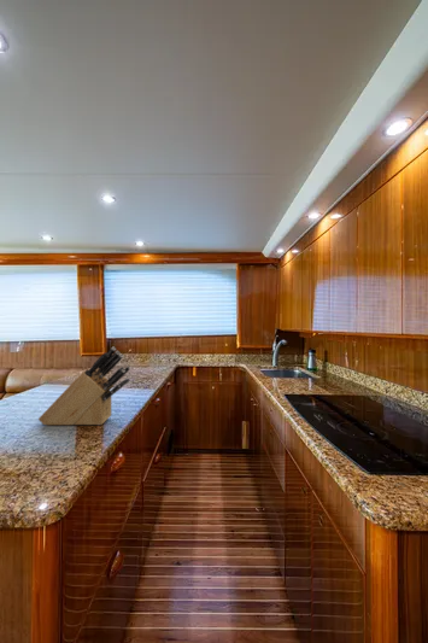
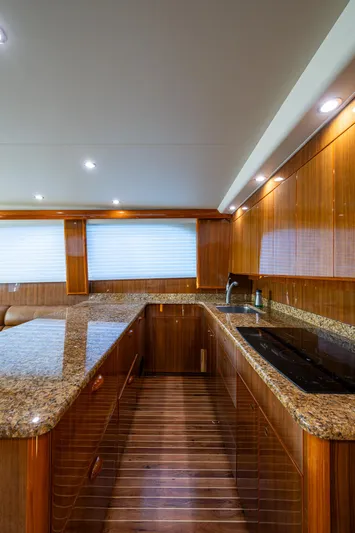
- knife block [37,346,131,427]
